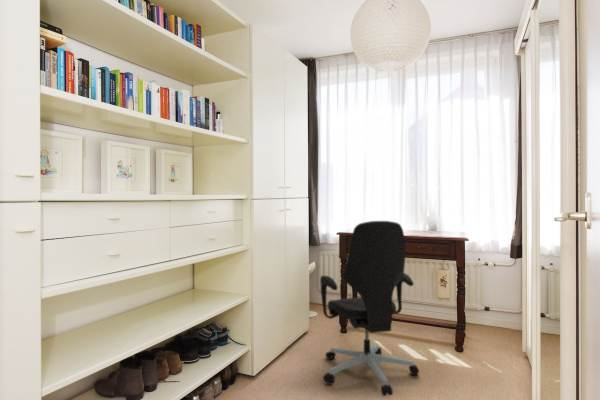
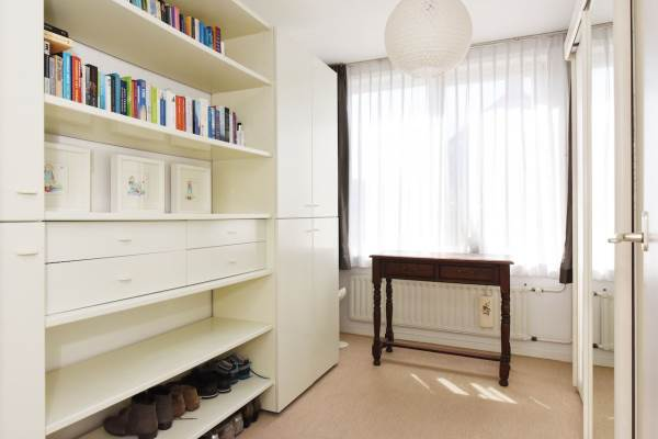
- office chair [319,220,420,397]
